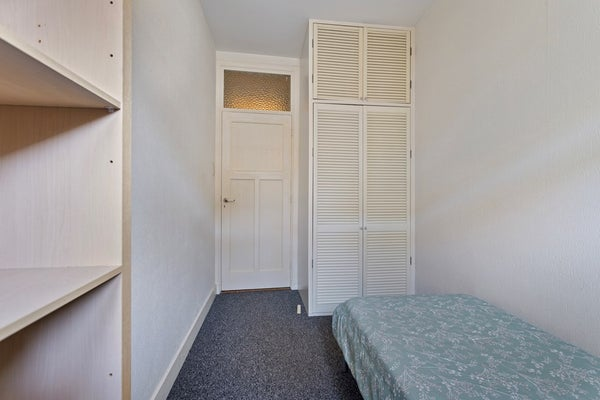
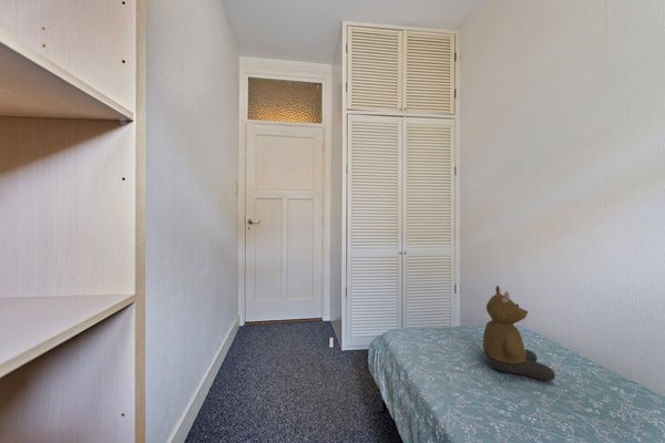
+ bear [482,285,556,382]
